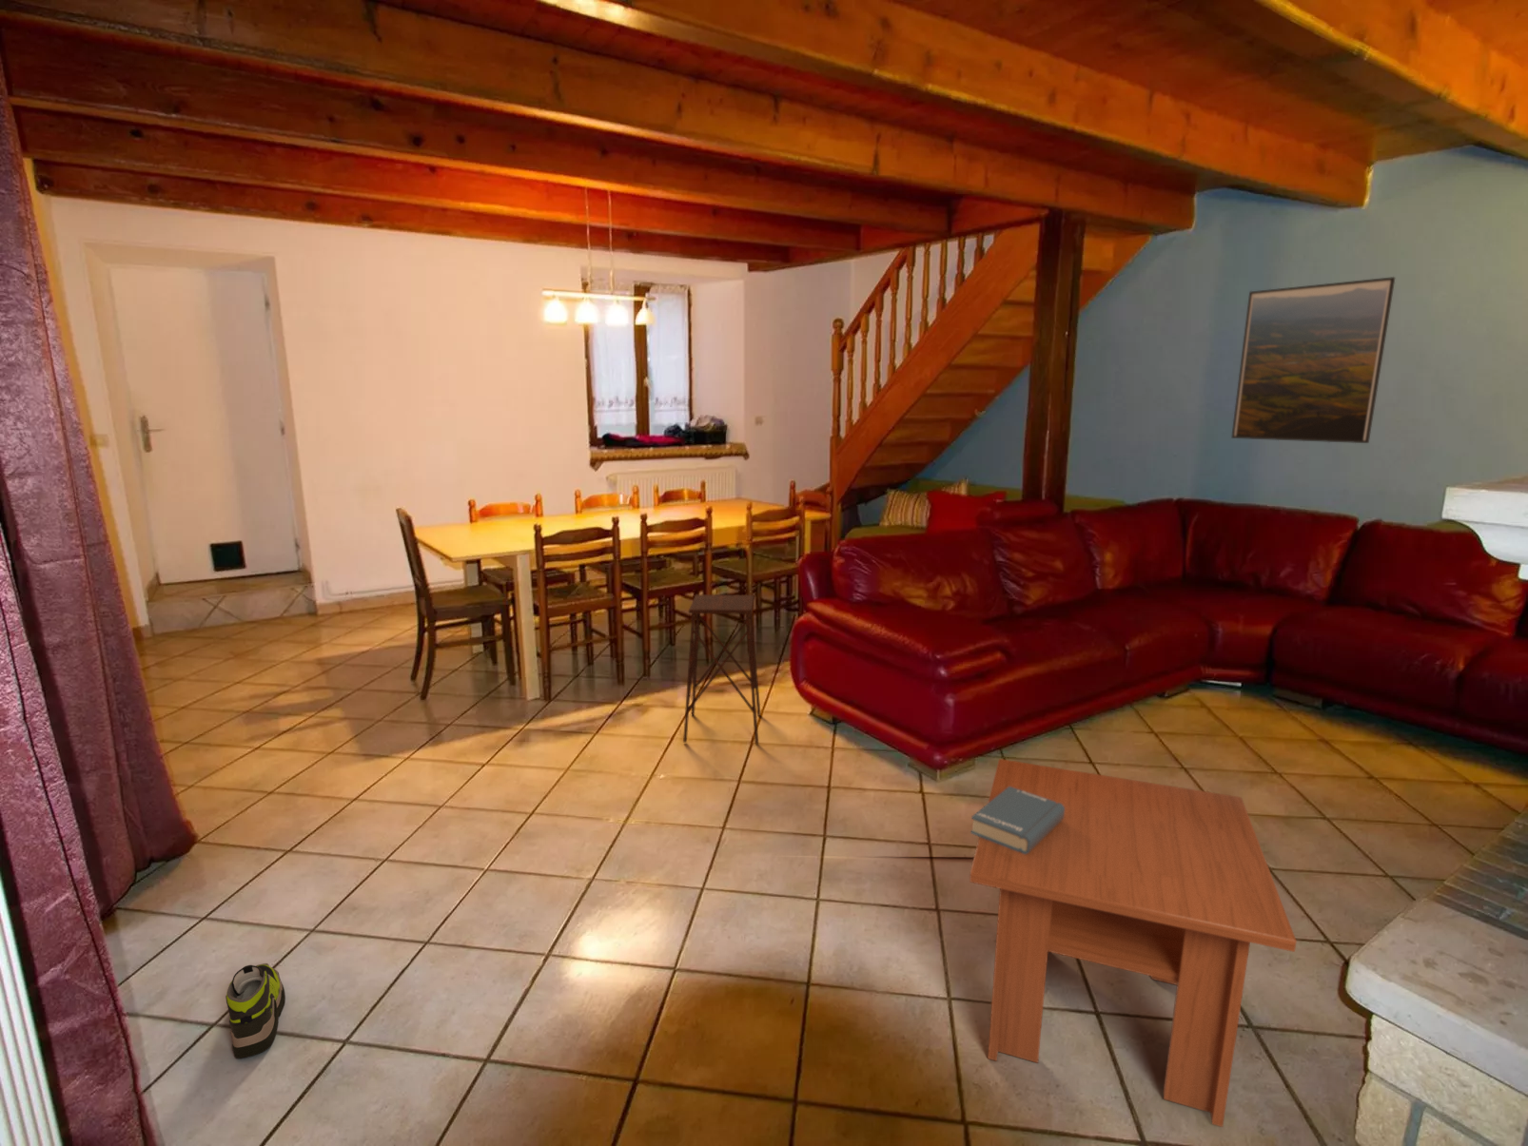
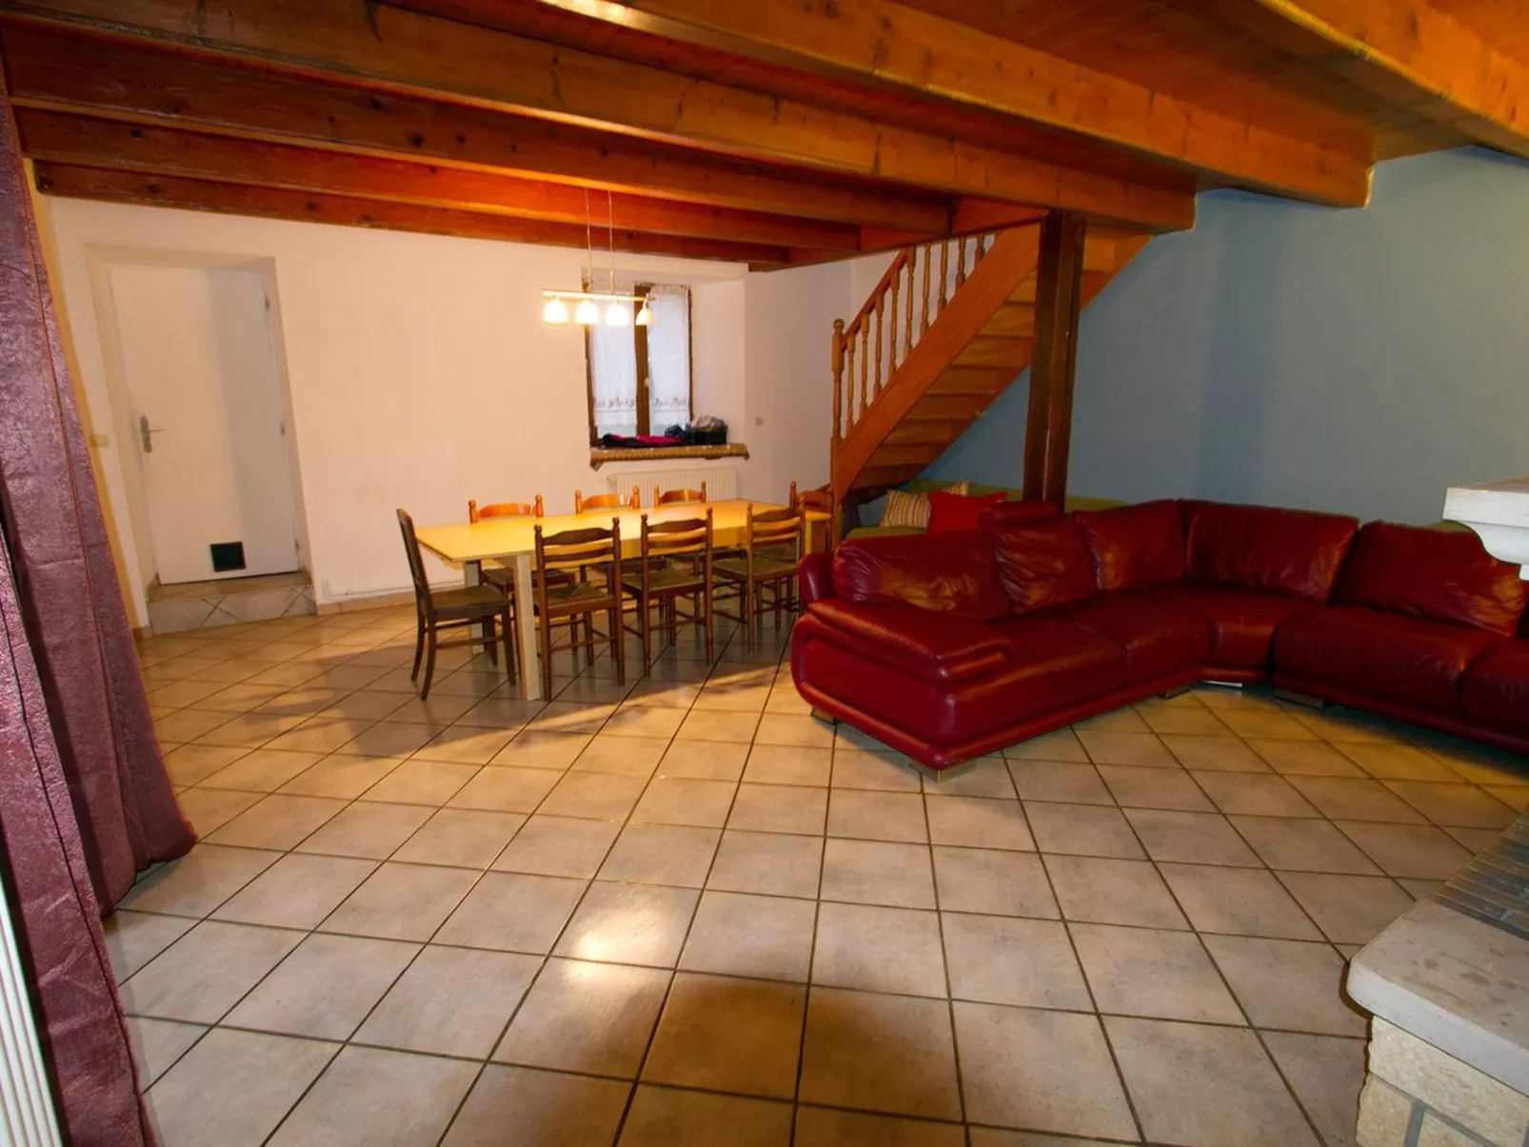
- side table [683,593,762,745]
- hardback book [969,786,1064,853]
- coffee table [968,758,1298,1128]
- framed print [1231,276,1396,444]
- shoe [224,963,287,1059]
